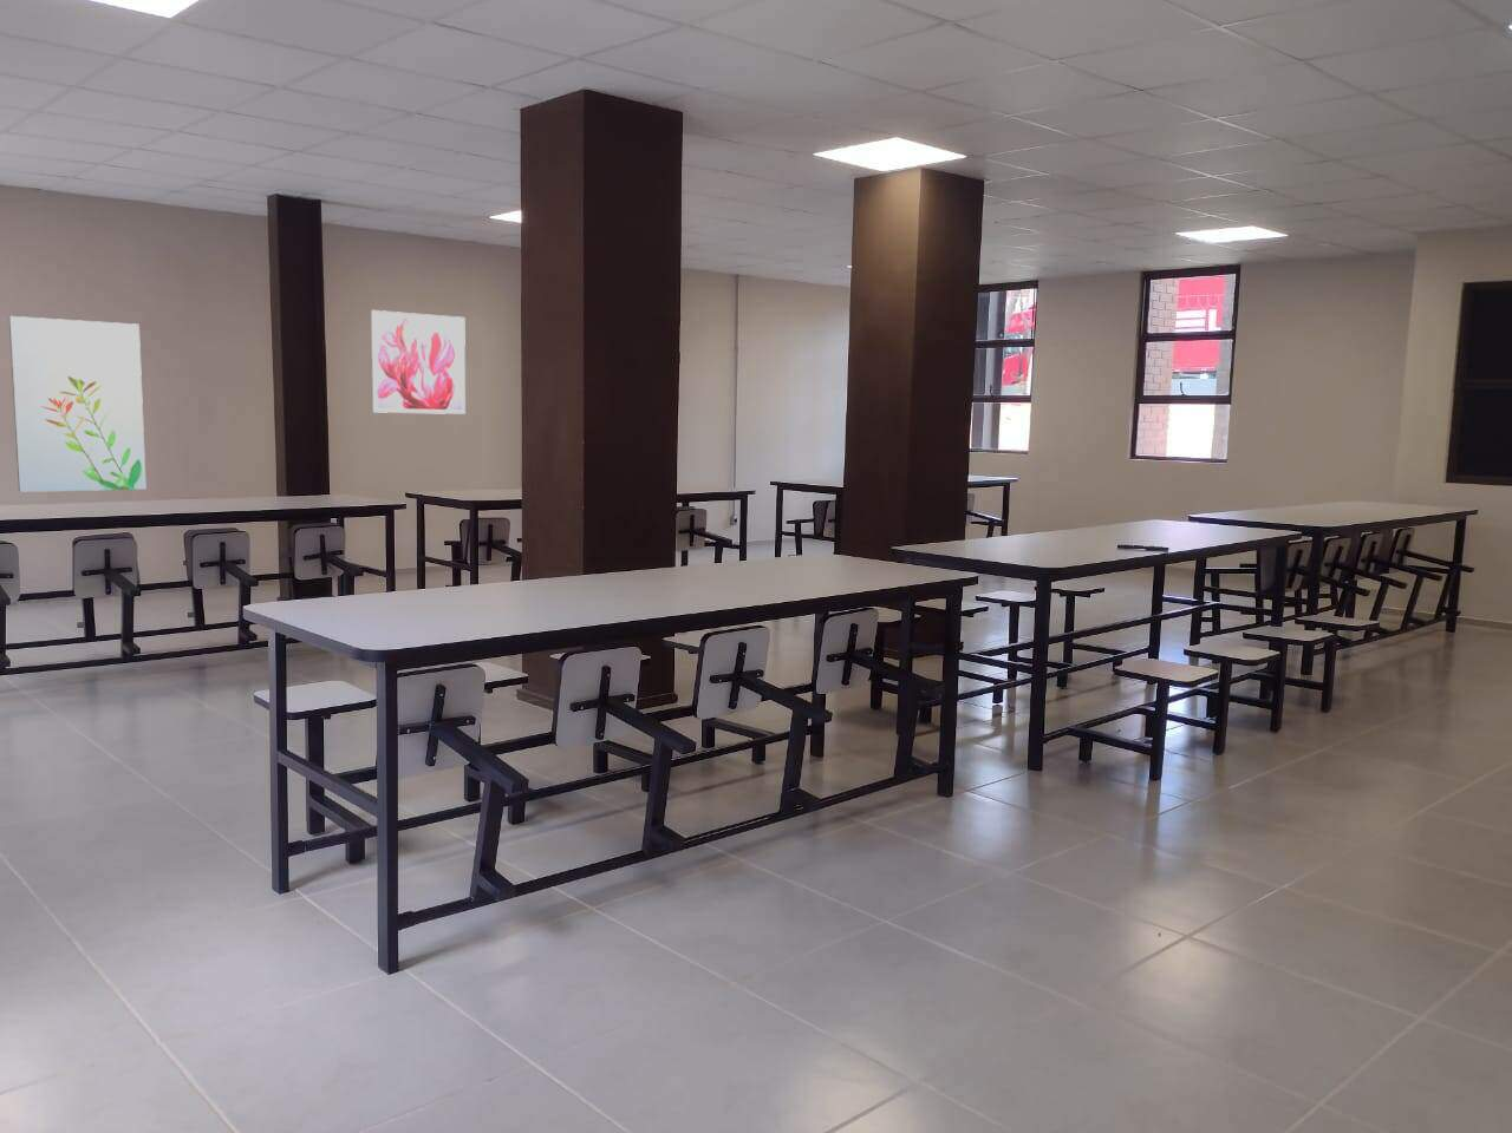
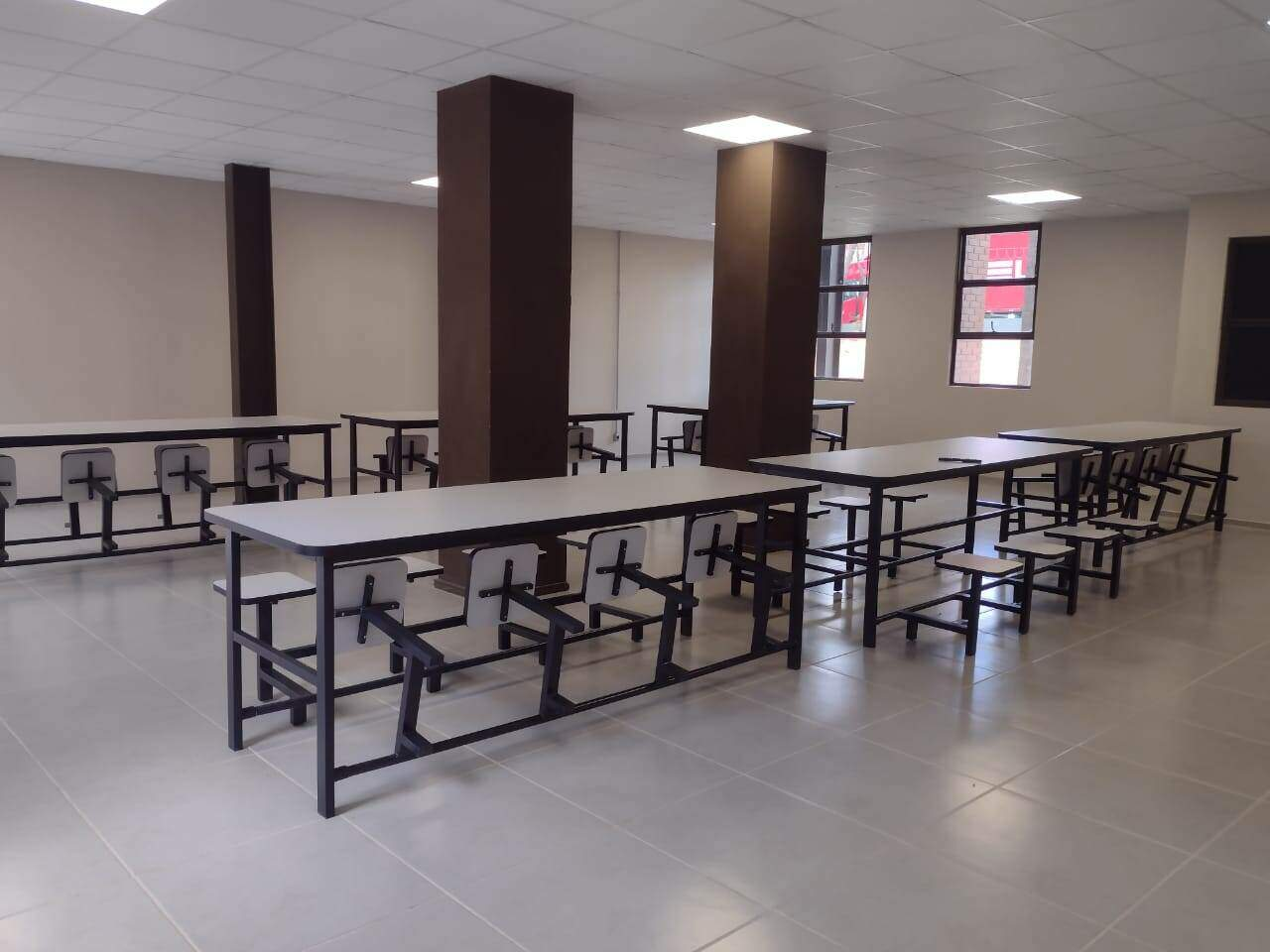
- wall art [370,309,467,415]
- wall art [8,315,148,494]
